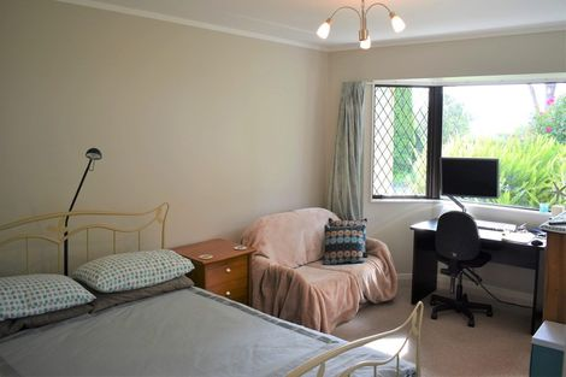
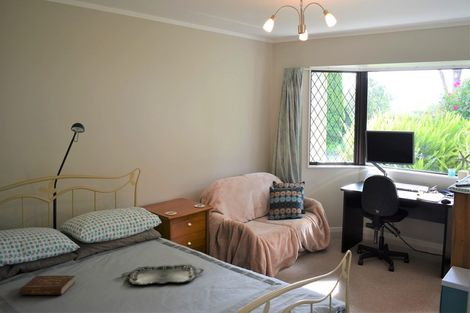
+ serving tray [121,264,205,285]
+ book [18,275,76,296]
